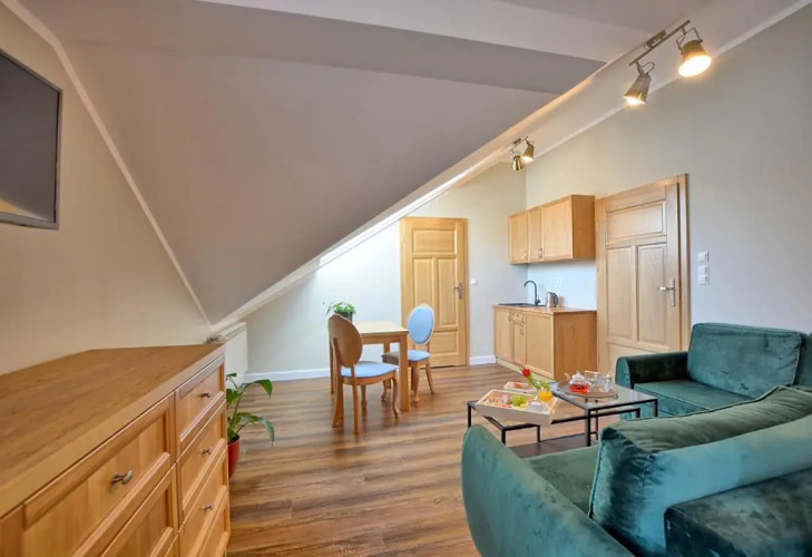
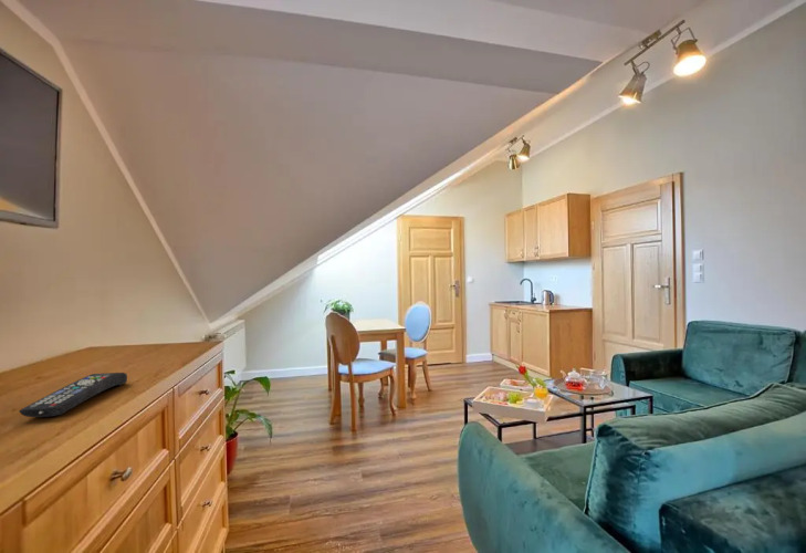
+ remote control [18,372,128,418]
